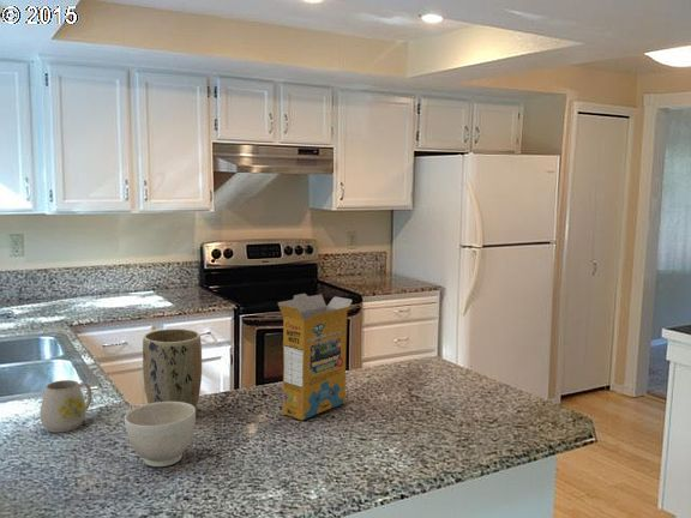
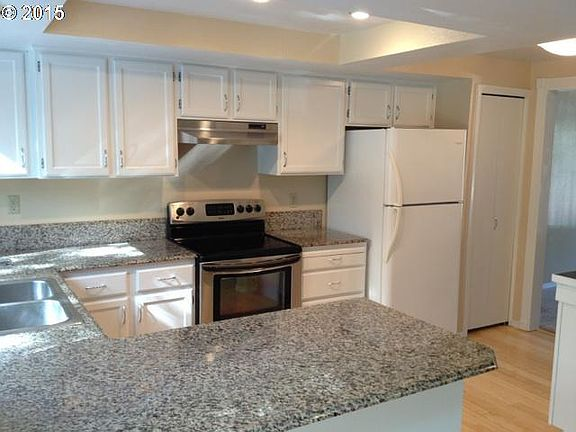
- mug [40,379,94,434]
- plant pot [142,327,203,410]
- bowl [124,402,197,468]
- cereal box [277,293,360,421]
